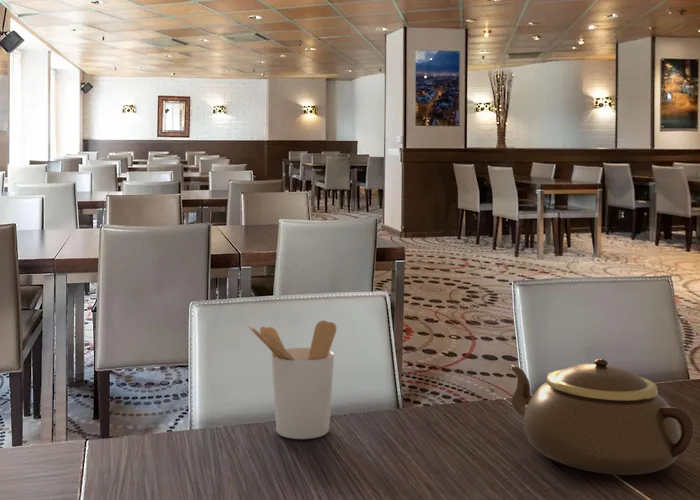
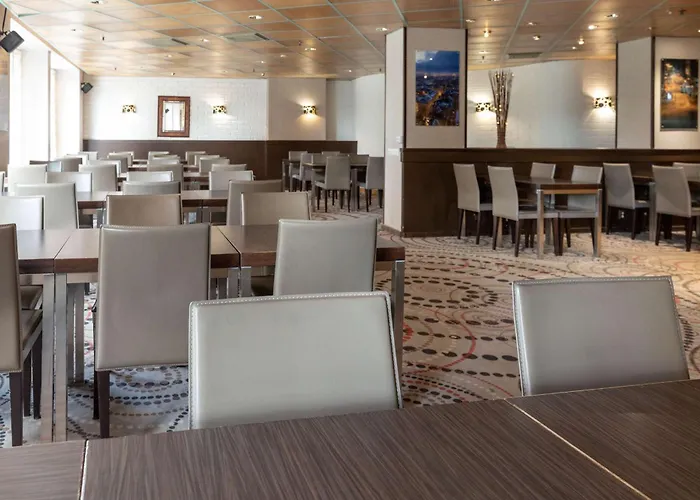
- utensil holder [247,319,338,440]
- teapot [509,358,695,476]
